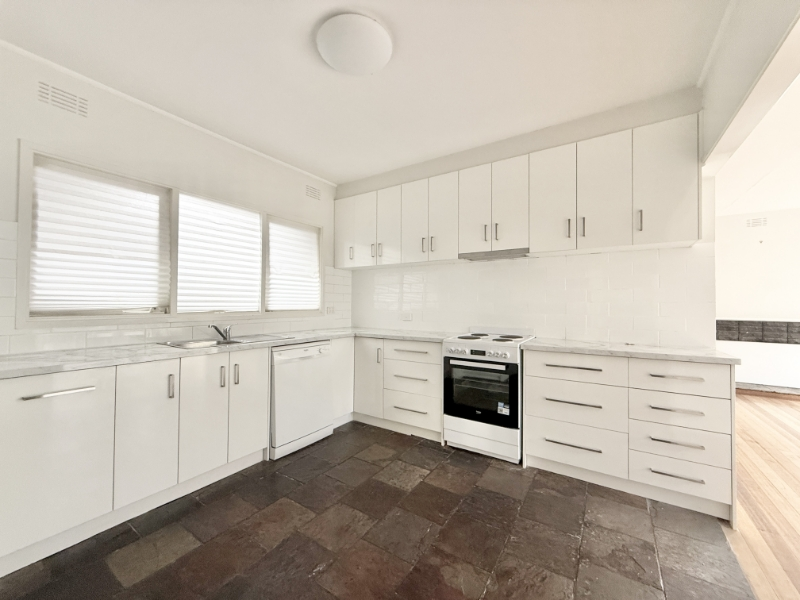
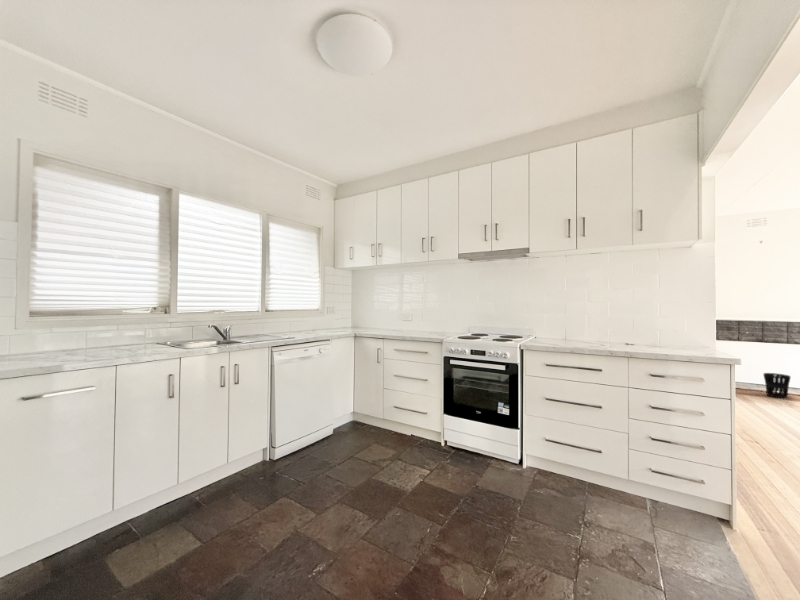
+ wastebasket [763,372,791,399]
